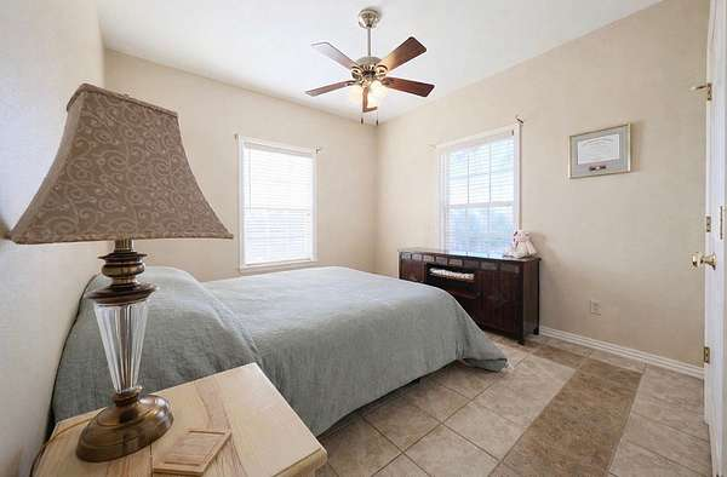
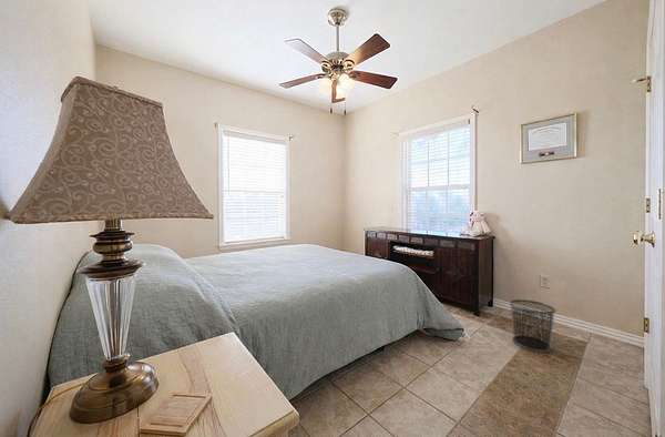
+ trash can [509,298,556,353]
